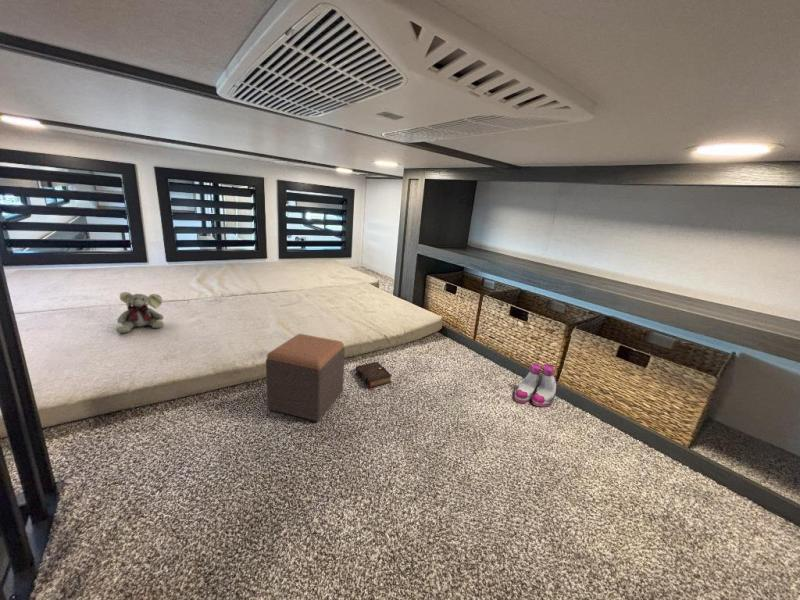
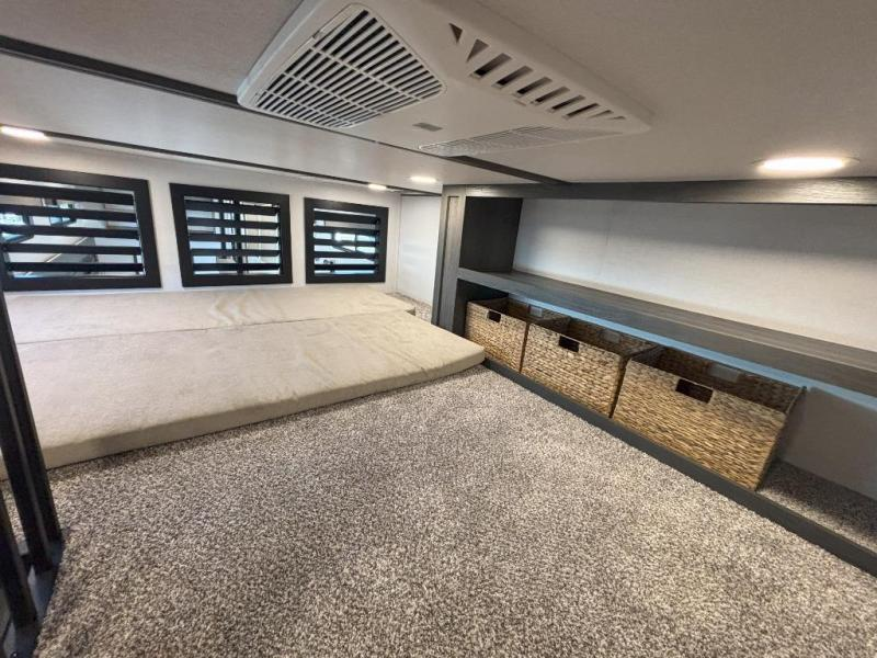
- footstool [265,333,346,422]
- boots [514,363,559,407]
- plush elephant [115,291,165,334]
- book [354,361,393,395]
